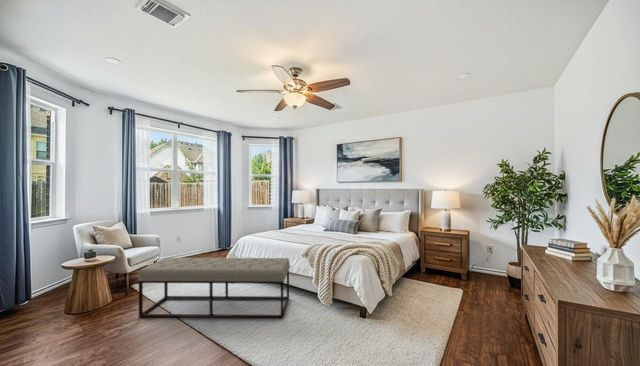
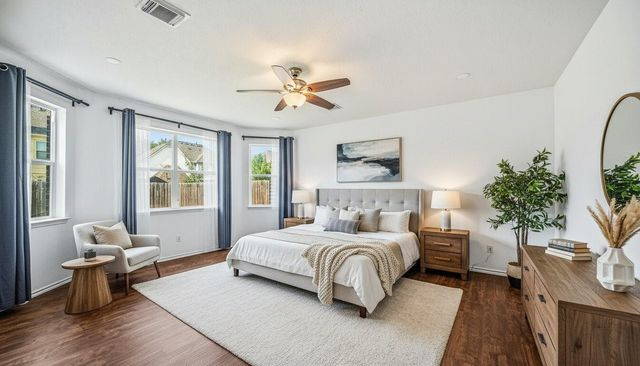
- bench [137,257,291,320]
